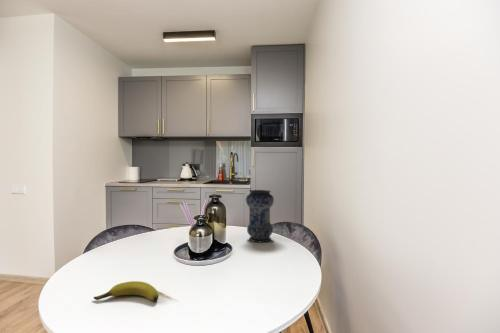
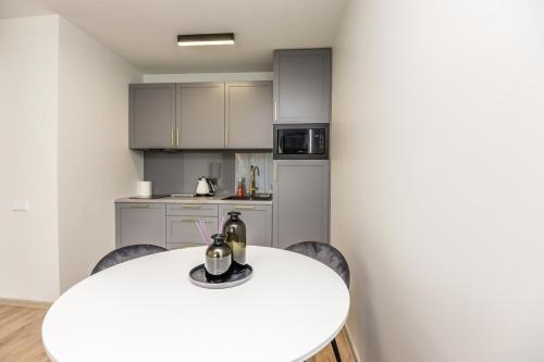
- vase [245,189,275,243]
- banana [93,280,160,302]
